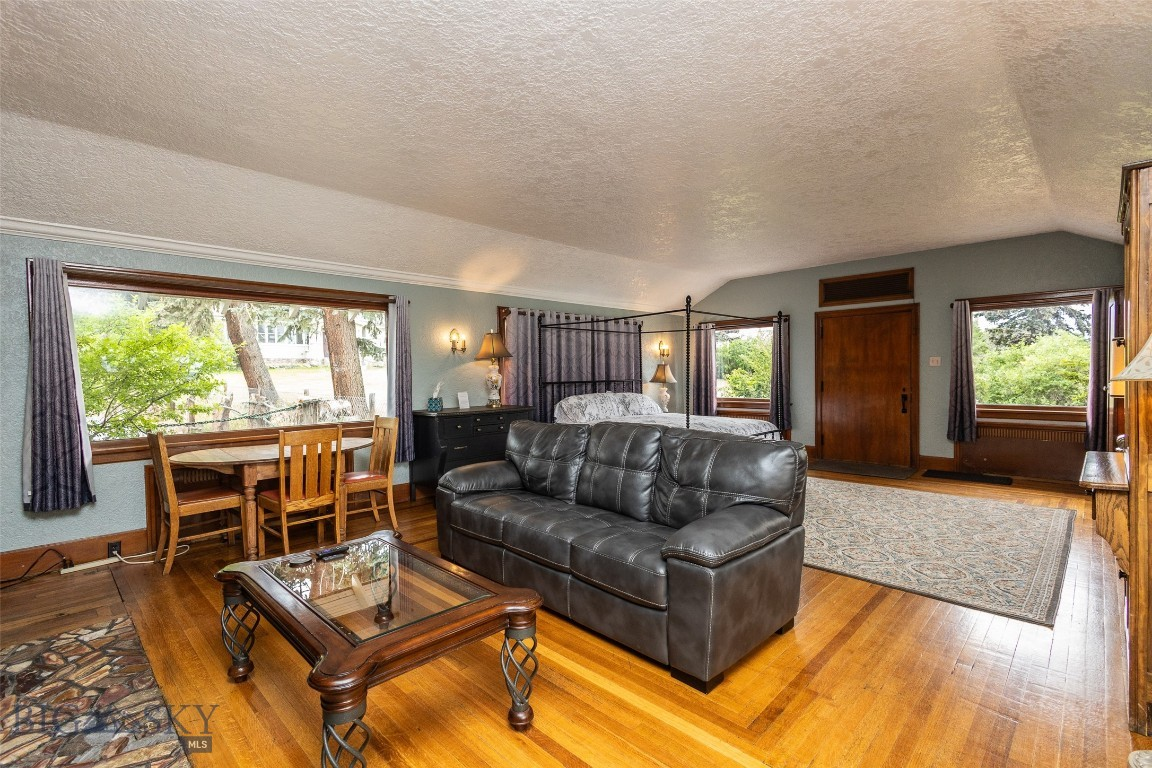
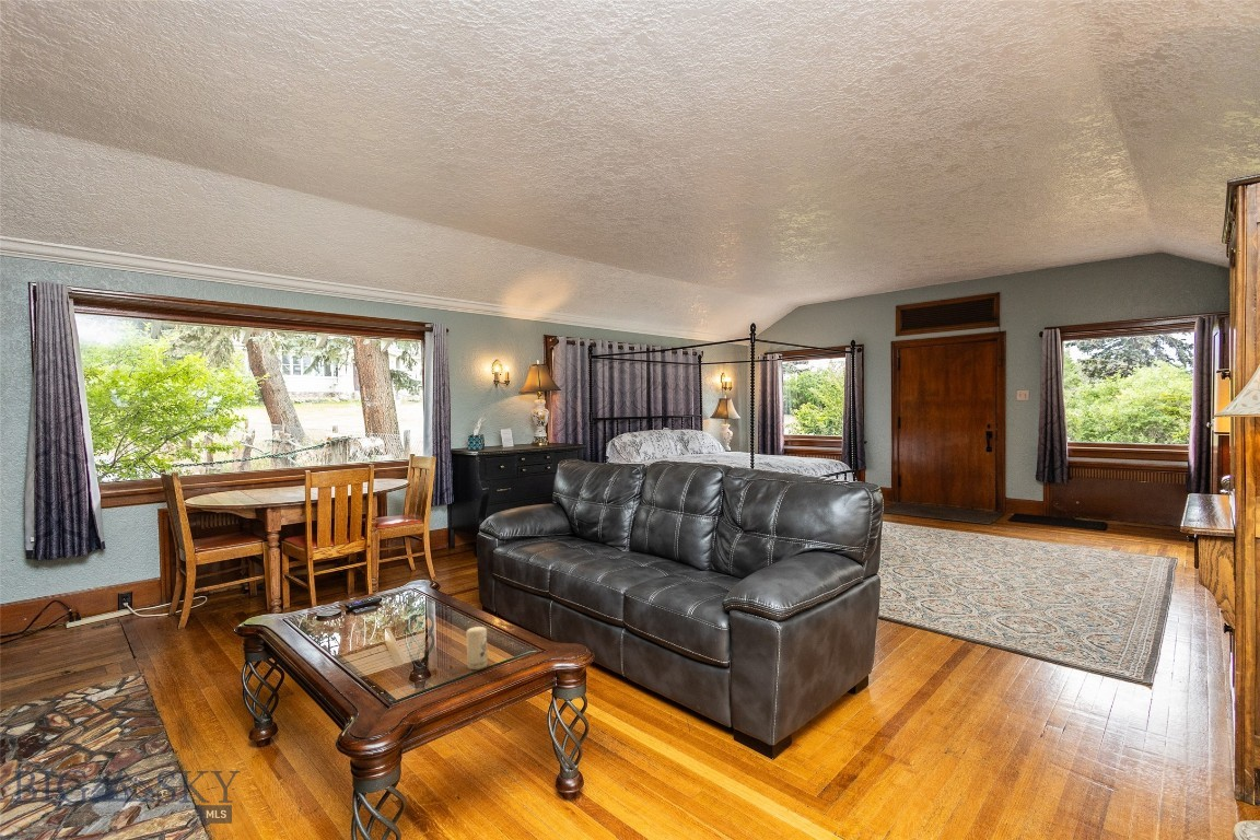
+ candle [466,626,488,670]
